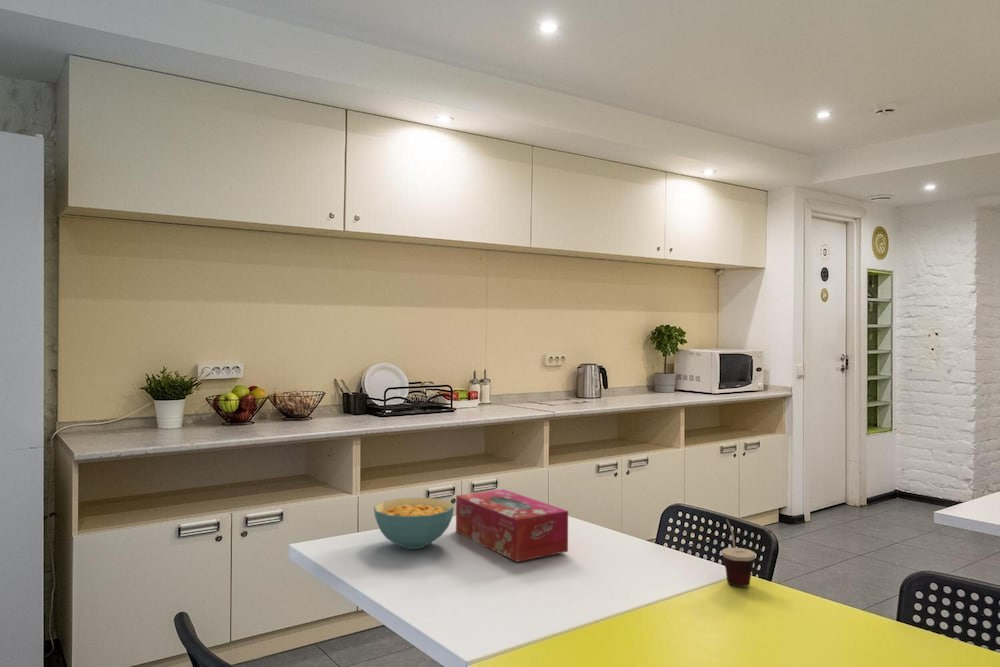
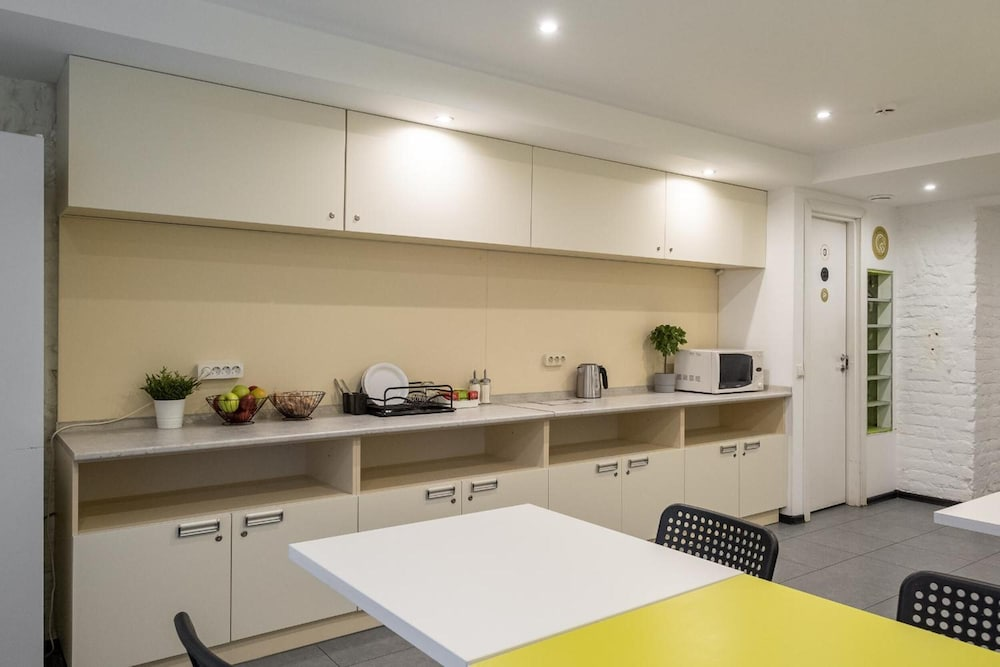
- cup [721,518,756,588]
- cereal bowl [373,496,455,550]
- tissue box [455,488,569,563]
